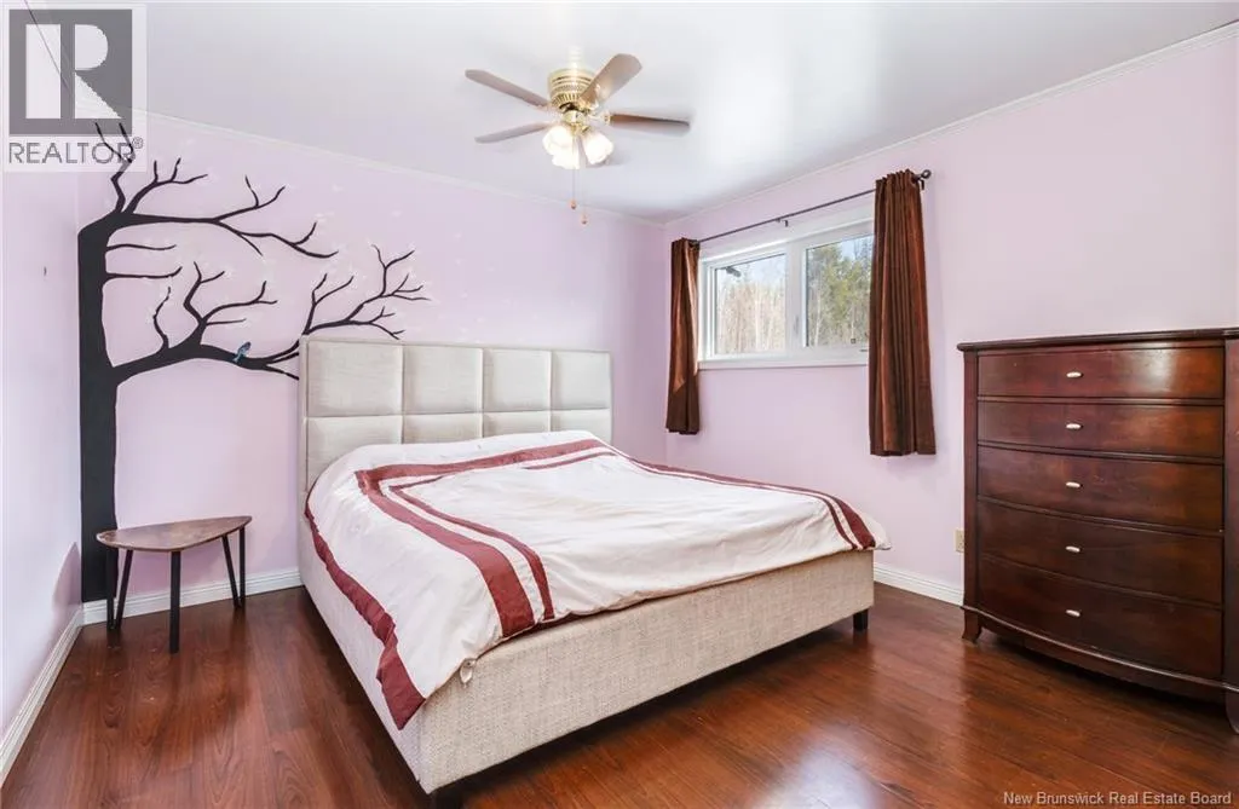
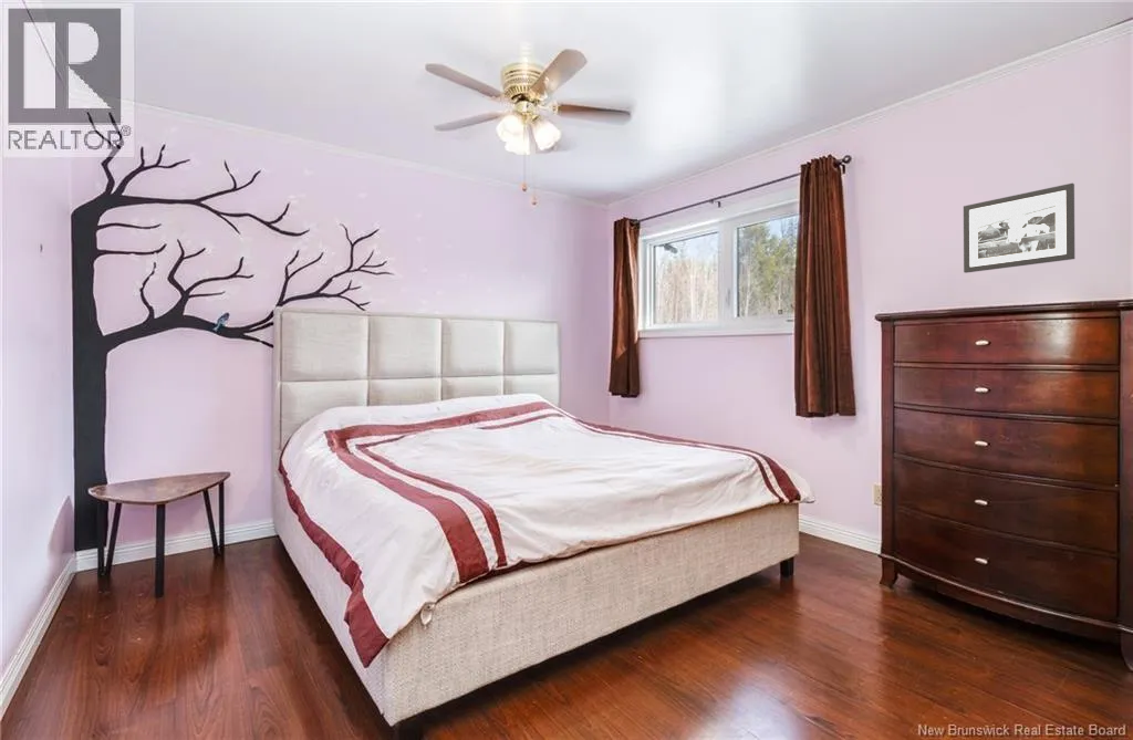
+ picture frame [963,181,1075,274]
